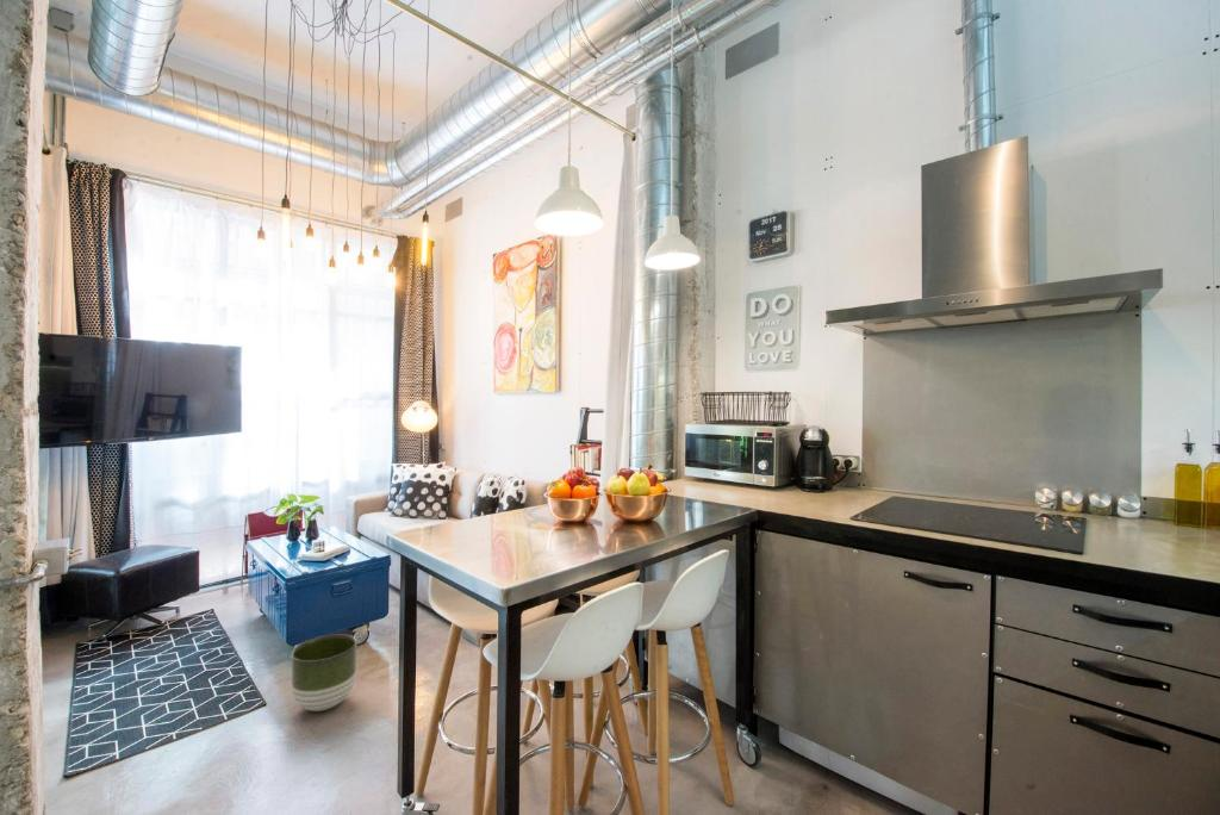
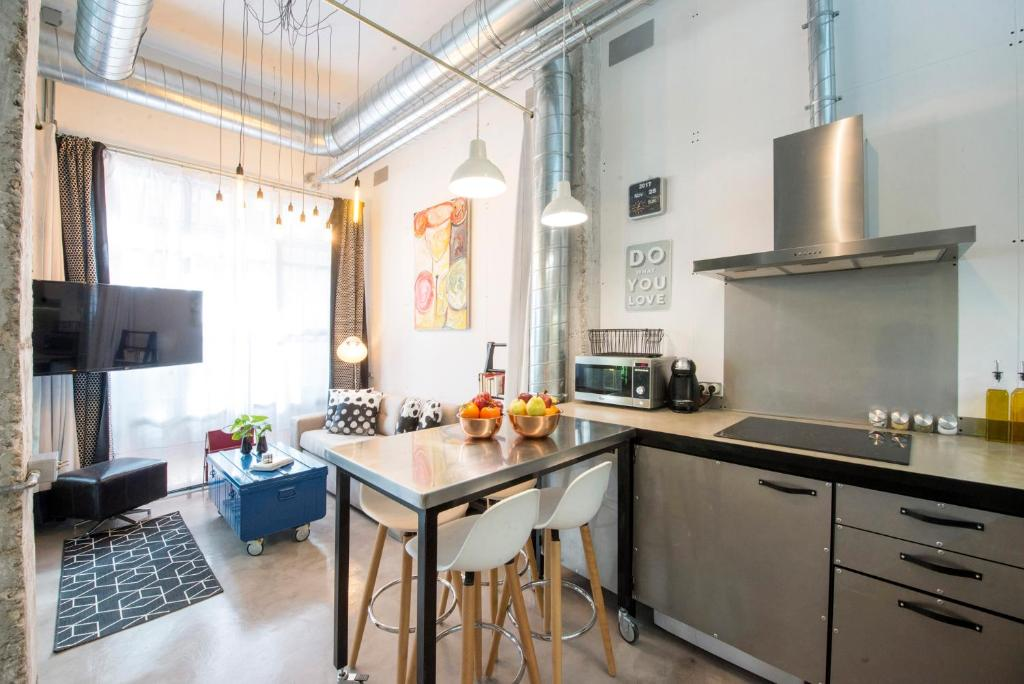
- planter [290,633,357,713]
